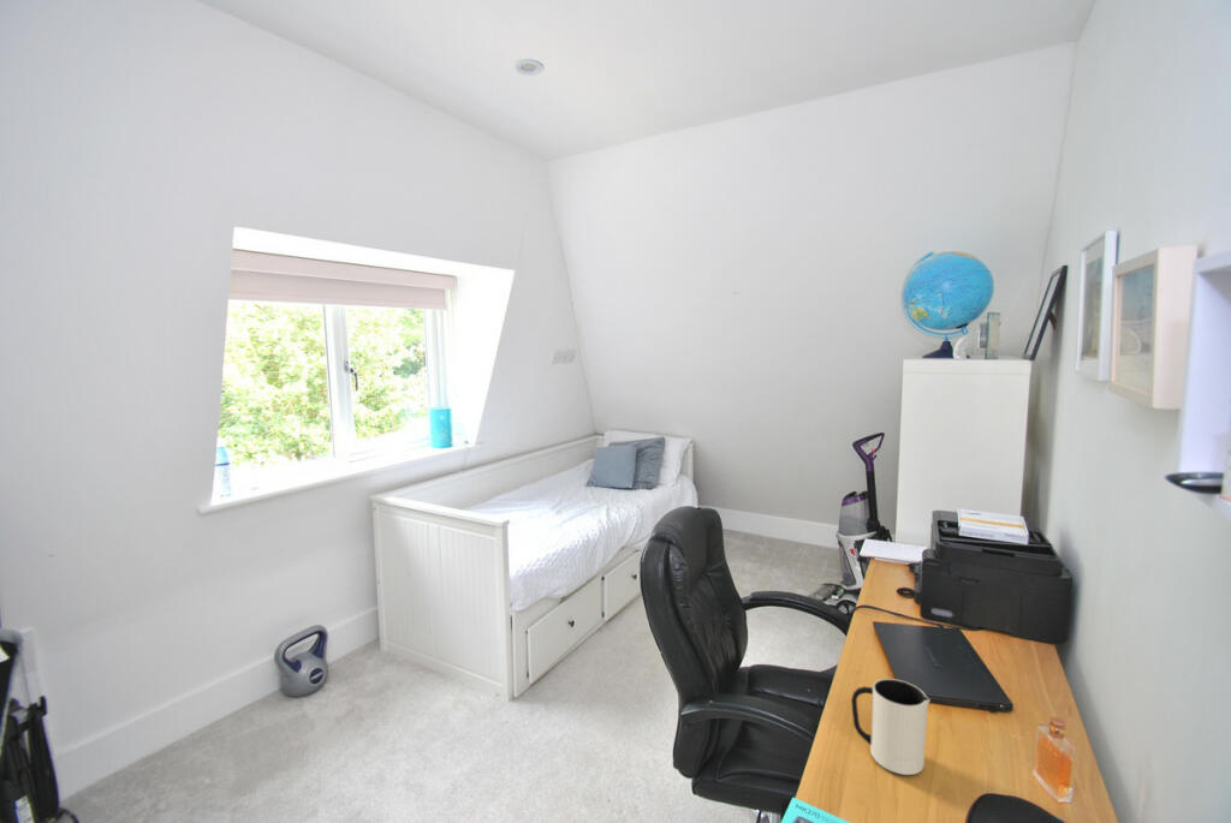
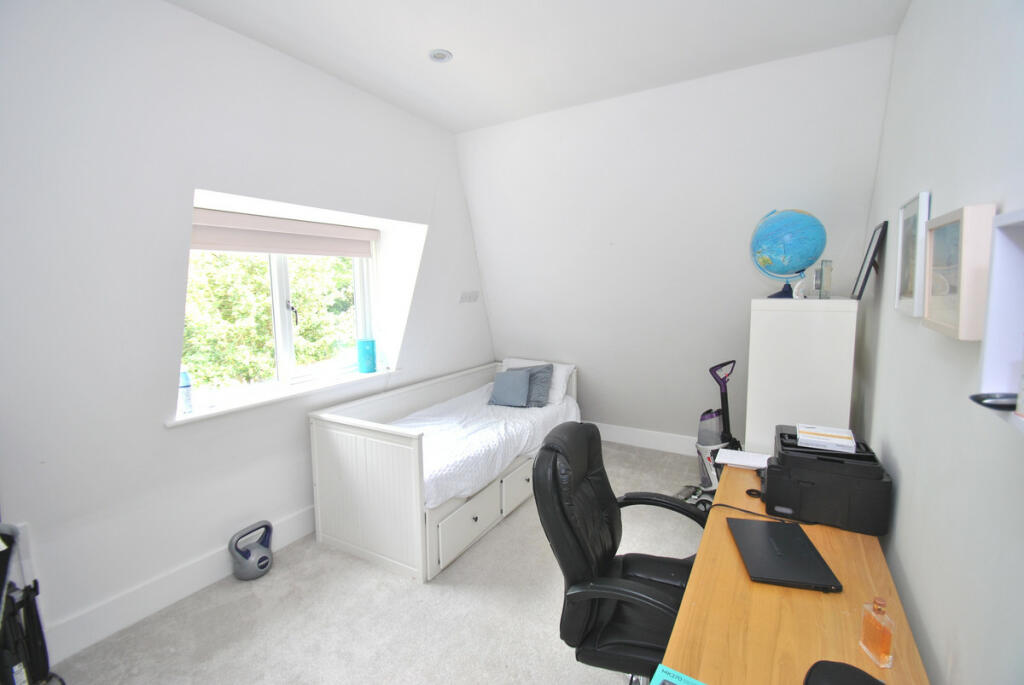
- pitcher [850,678,932,776]
